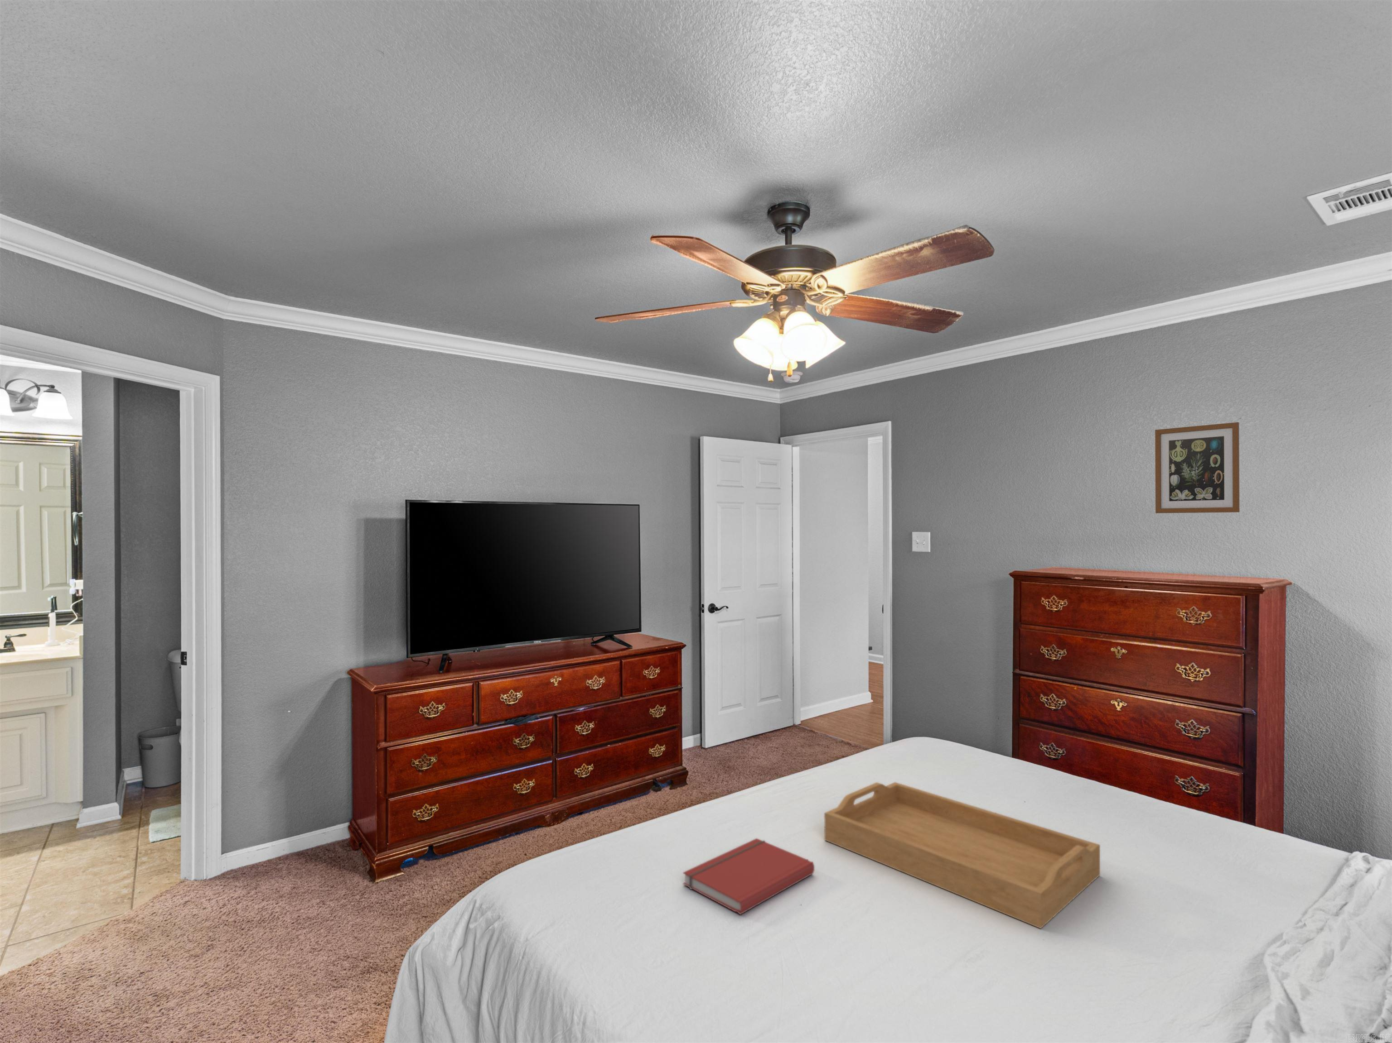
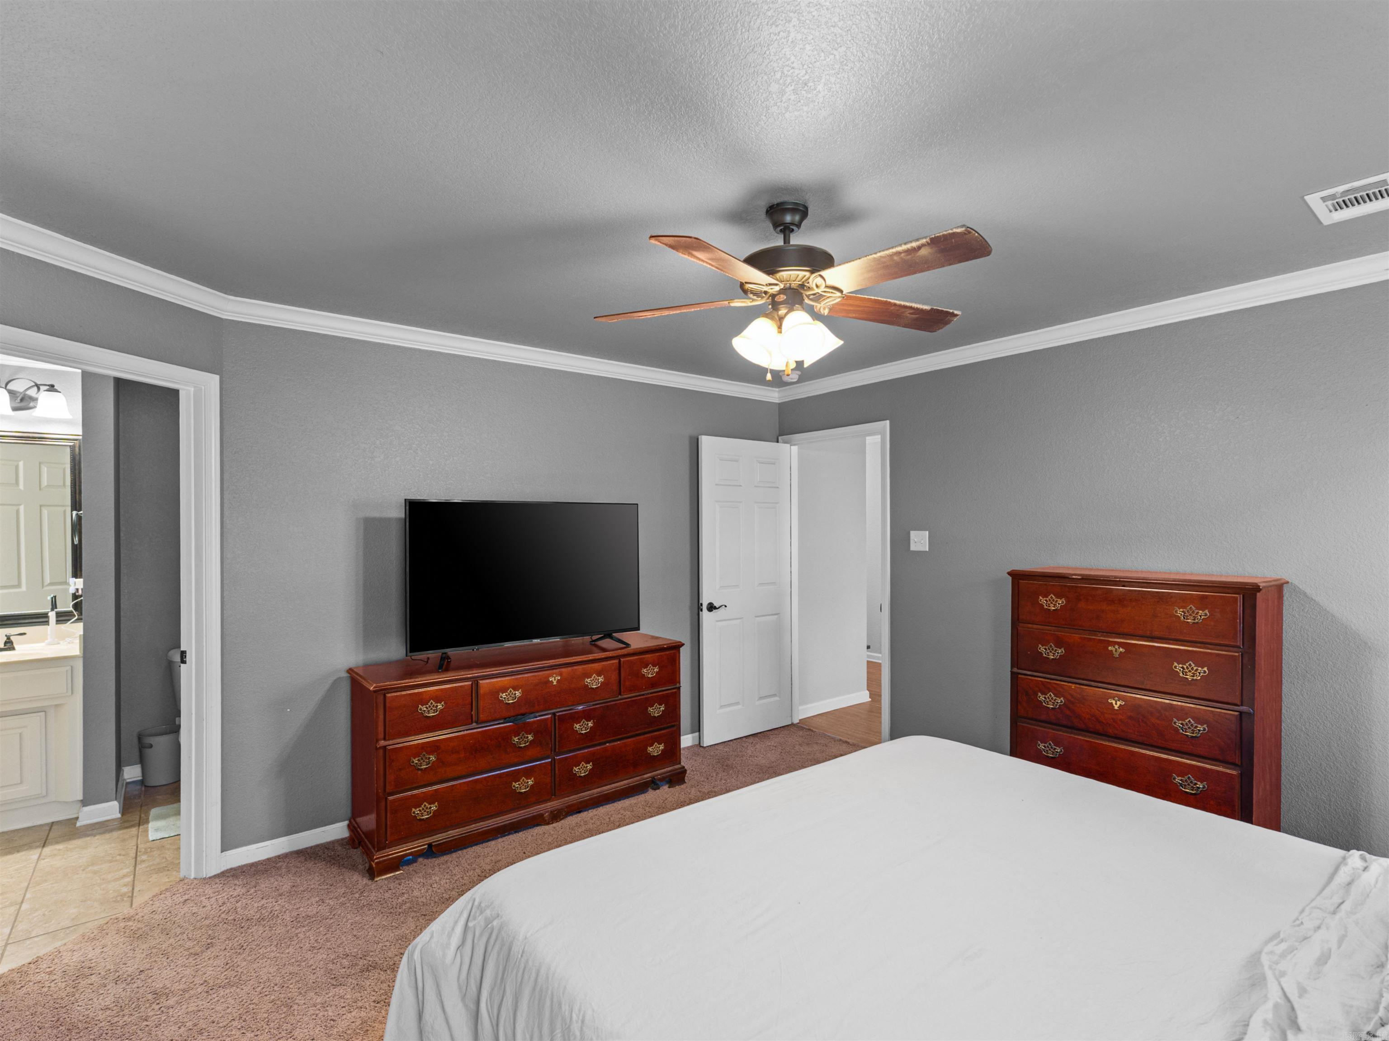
- serving tray [824,782,1100,929]
- book [683,838,814,915]
- wall art [1154,422,1240,514]
